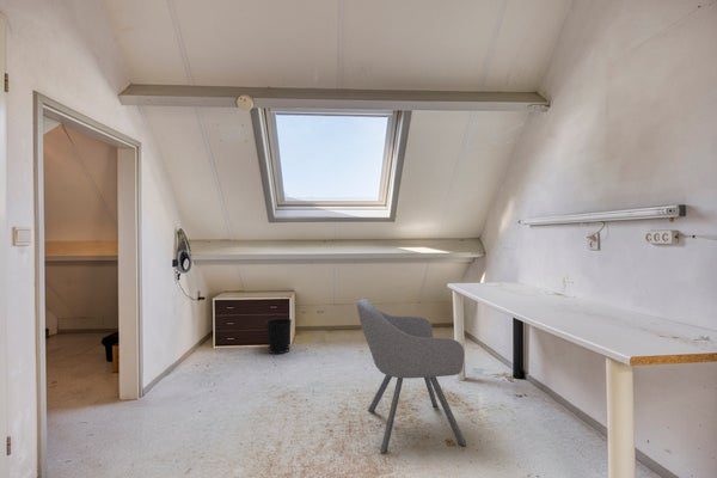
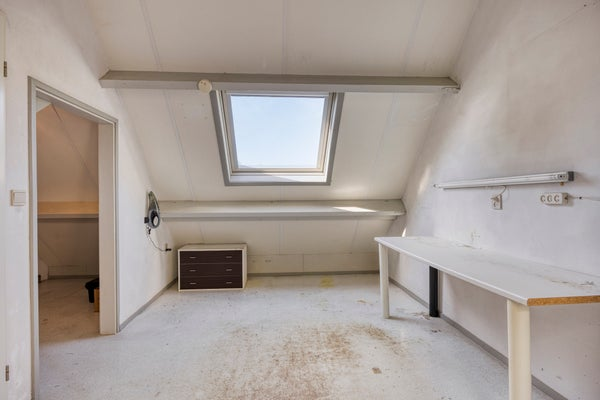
- wastebasket [264,317,293,355]
- chair [356,298,467,455]
